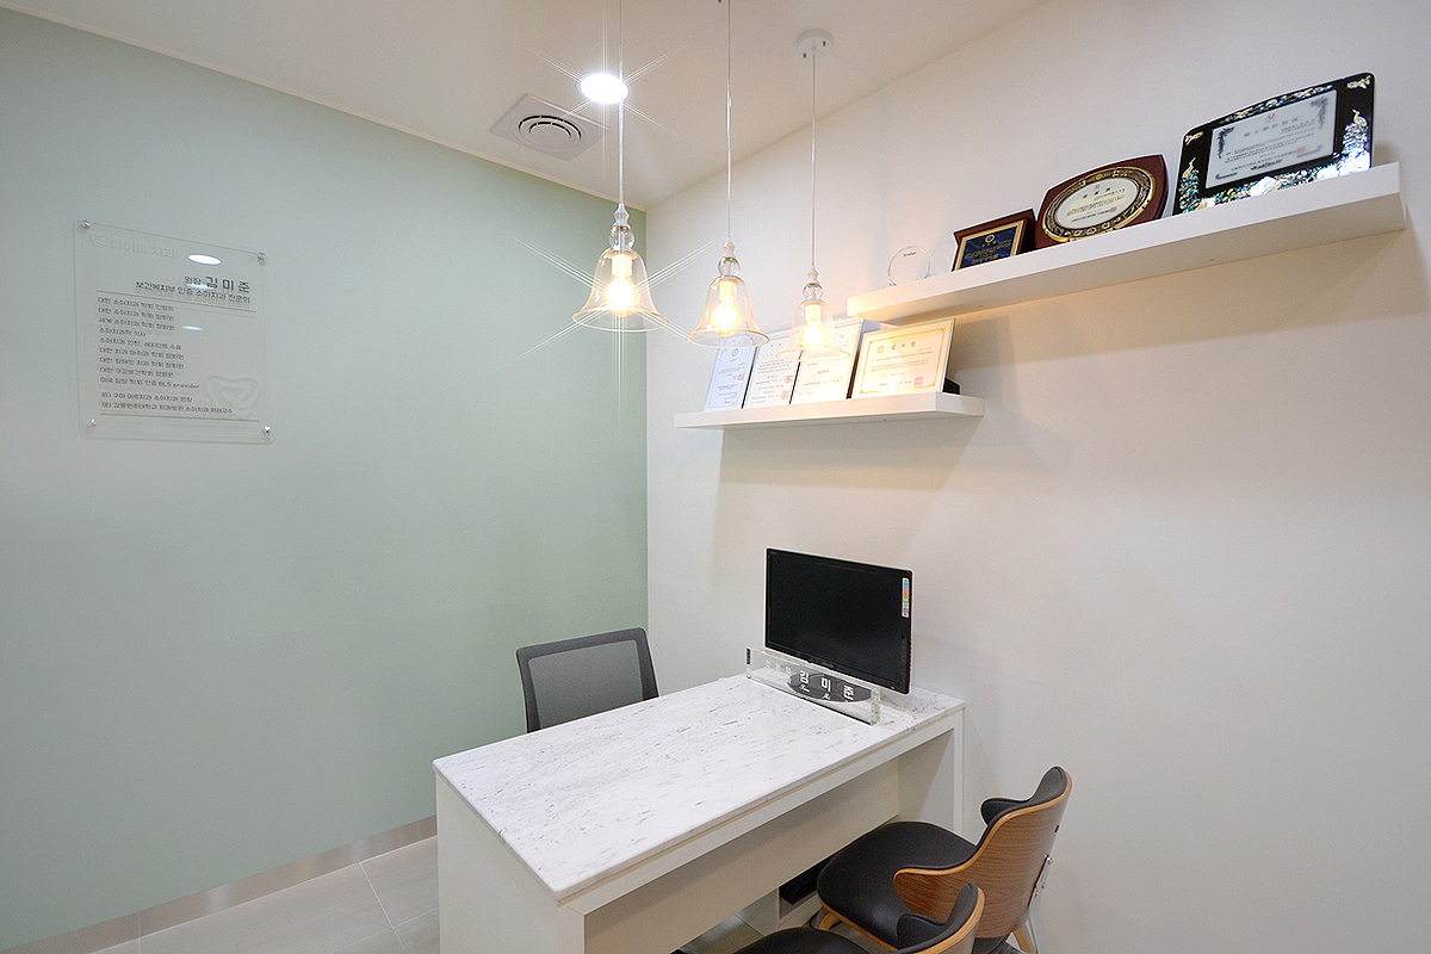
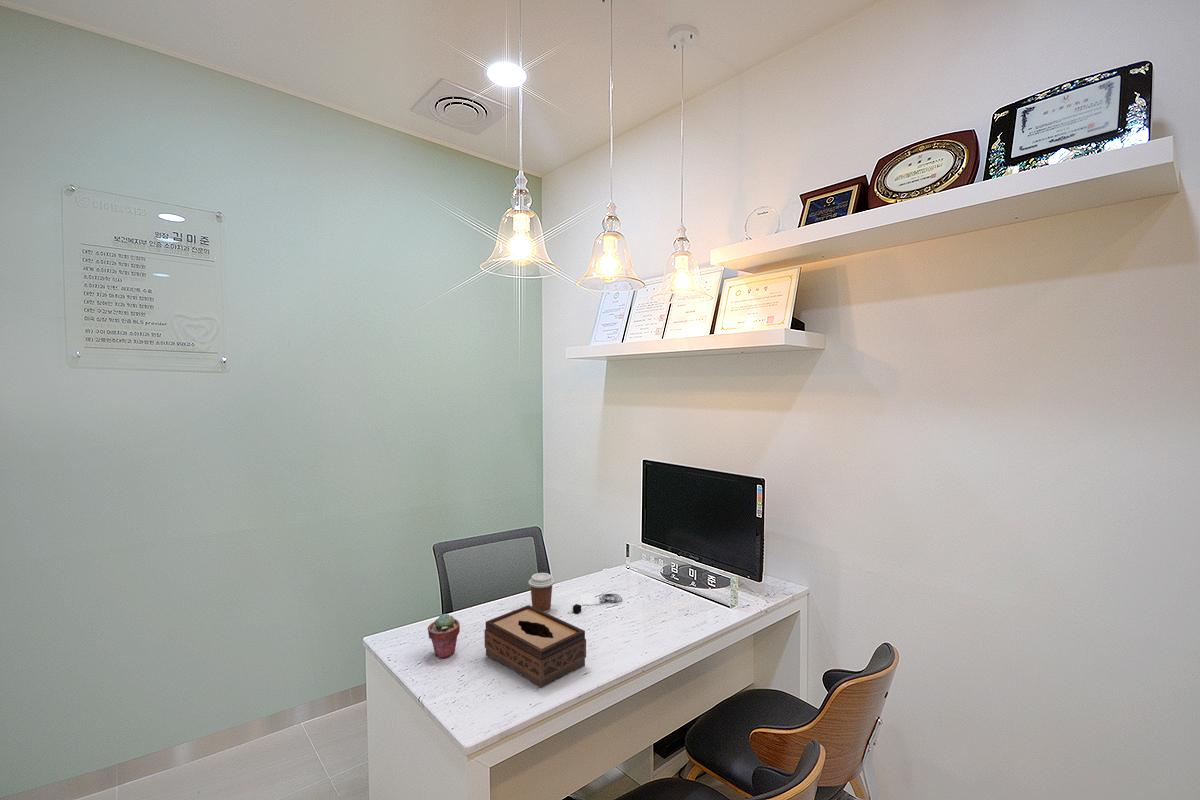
+ tissue box [483,604,587,689]
+ computer mouse [570,593,623,615]
+ potted succulent [427,613,461,660]
+ coffee cup [527,572,555,613]
